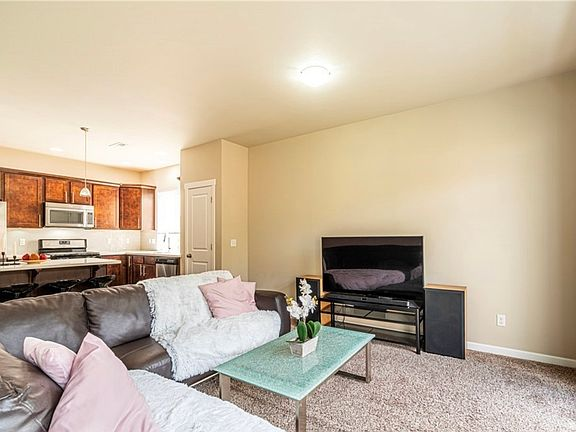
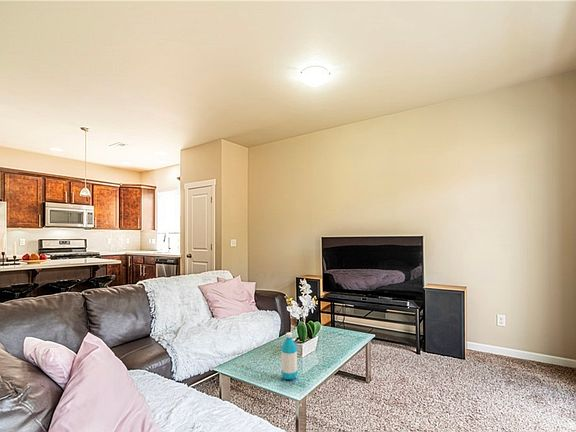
+ water bottle [280,331,298,380]
